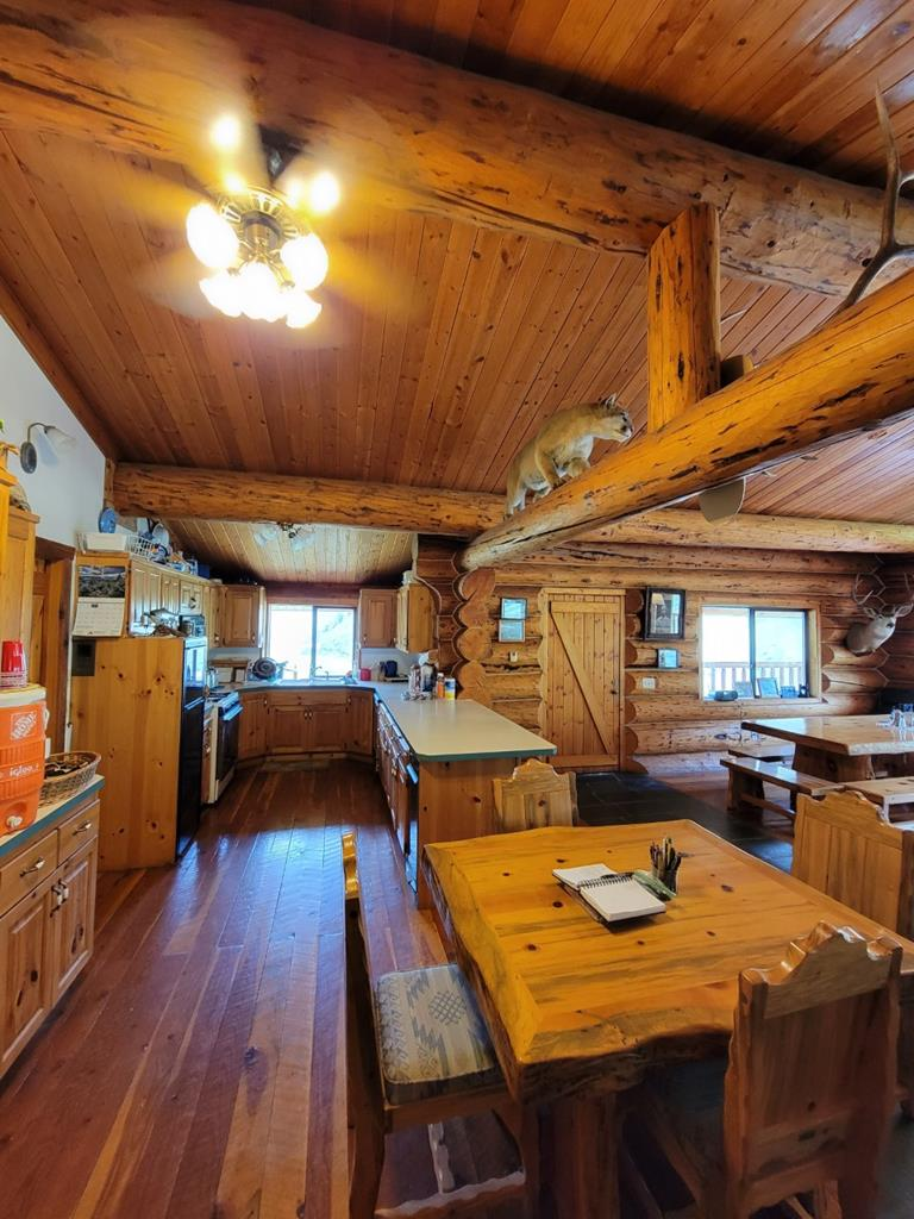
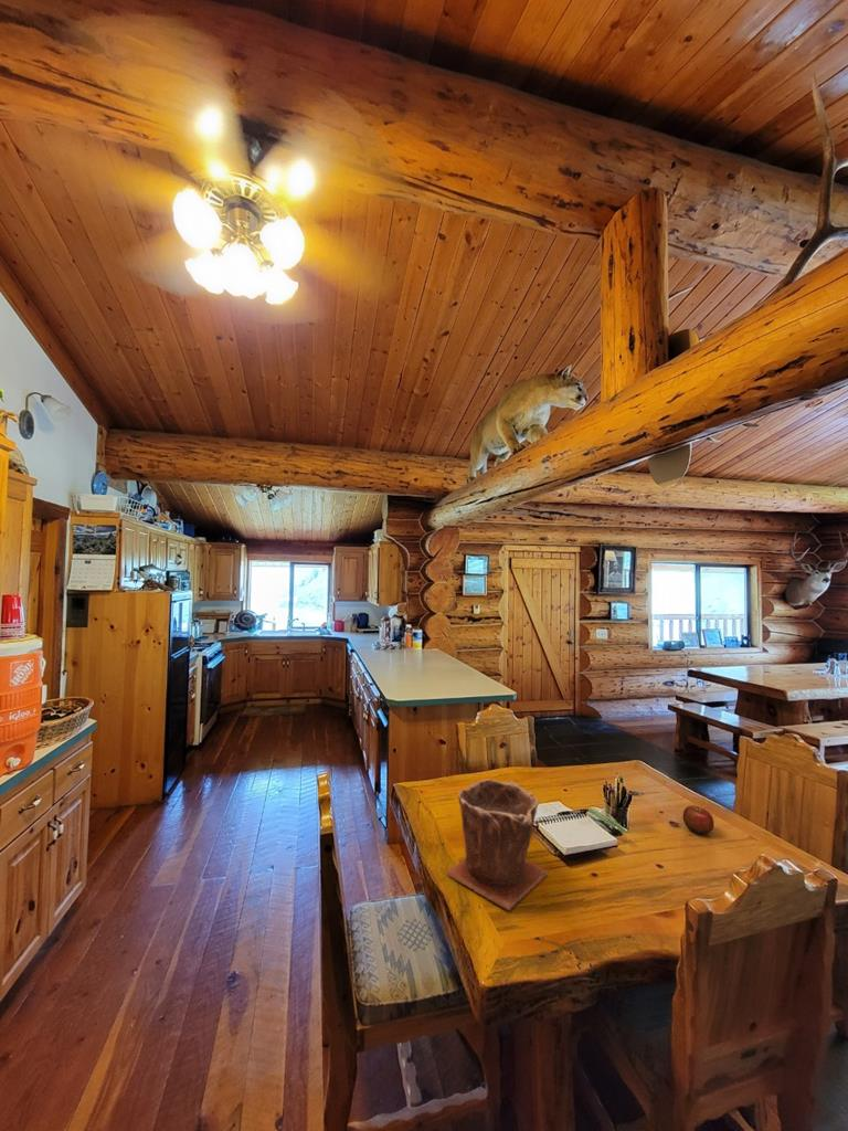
+ plant pot [445,779,549,911]
+ apple [682,804,716,835]
